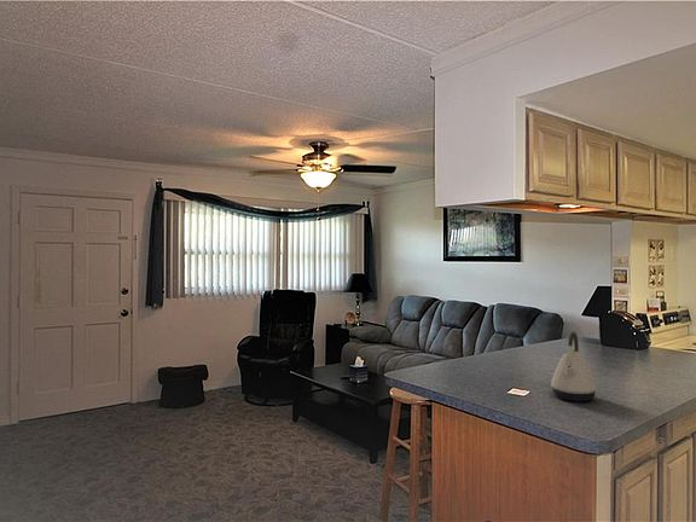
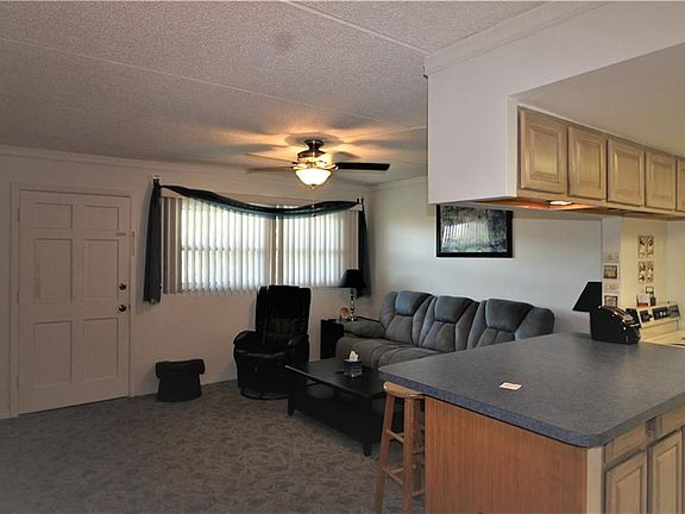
- kettle [550,331,598,402]
